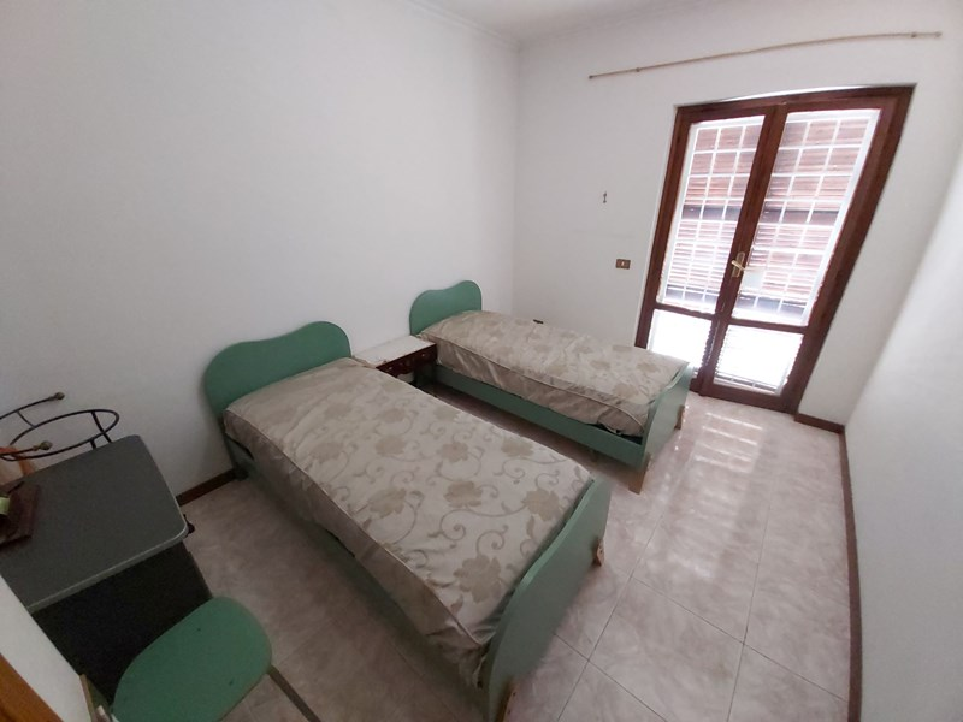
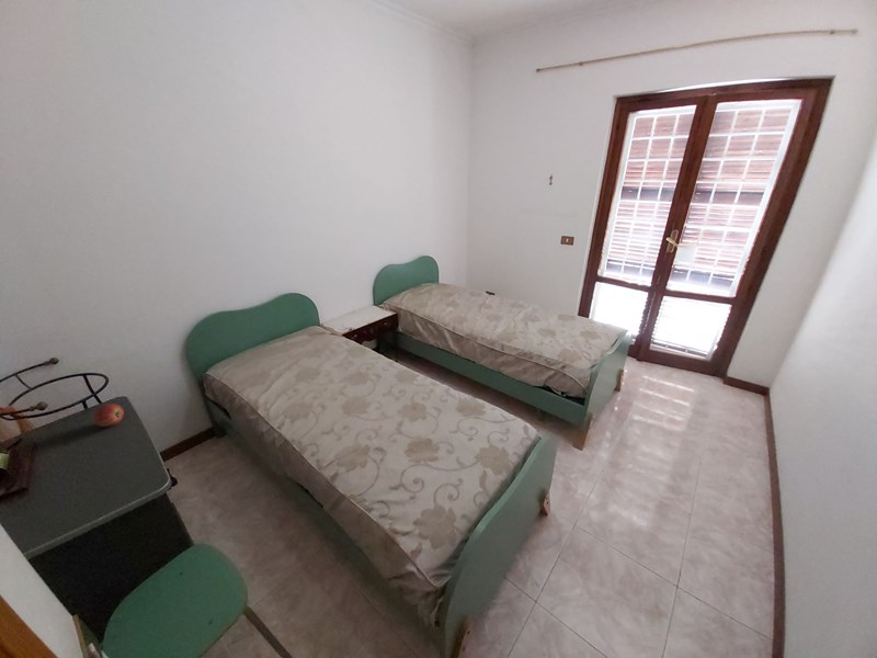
+ apple [92,402,125,428]
